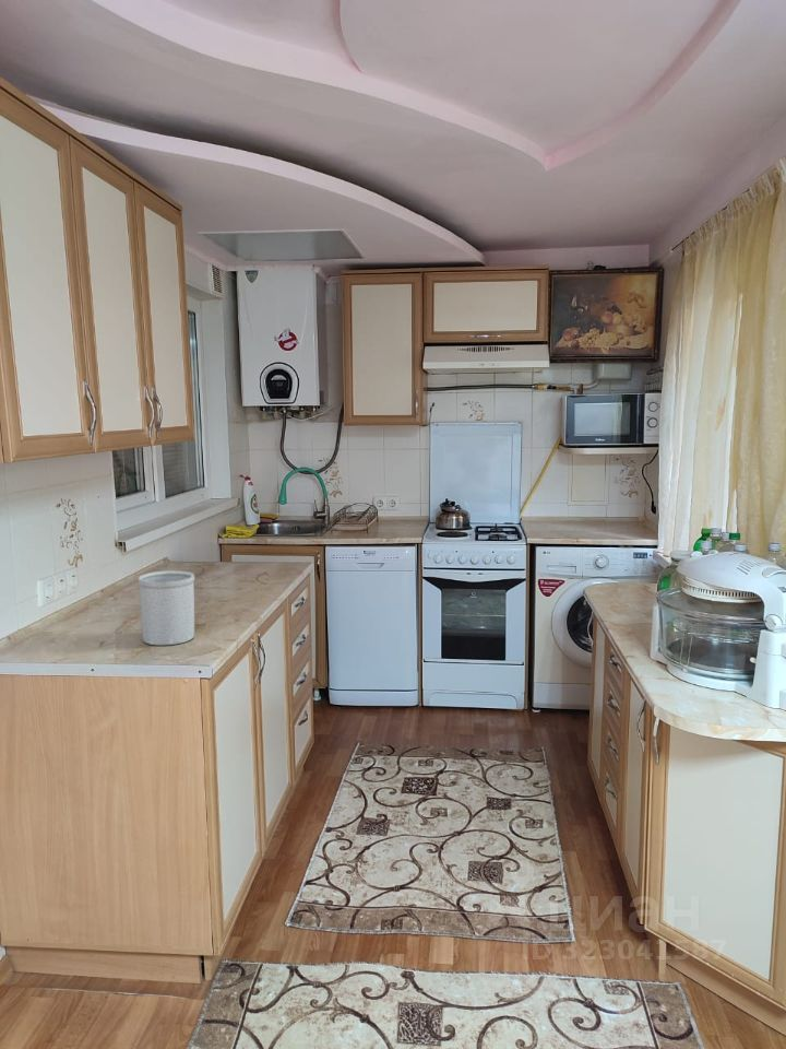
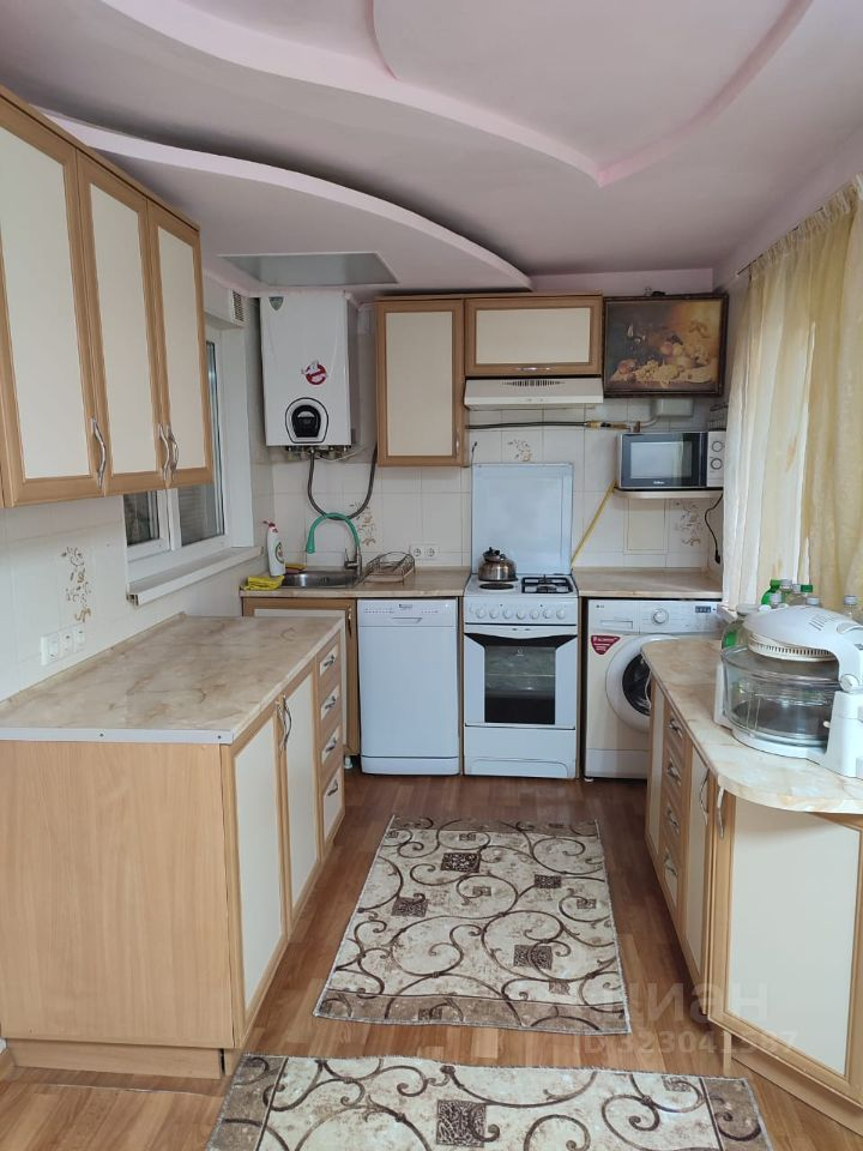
- utensil holder [136,569,195,646]
